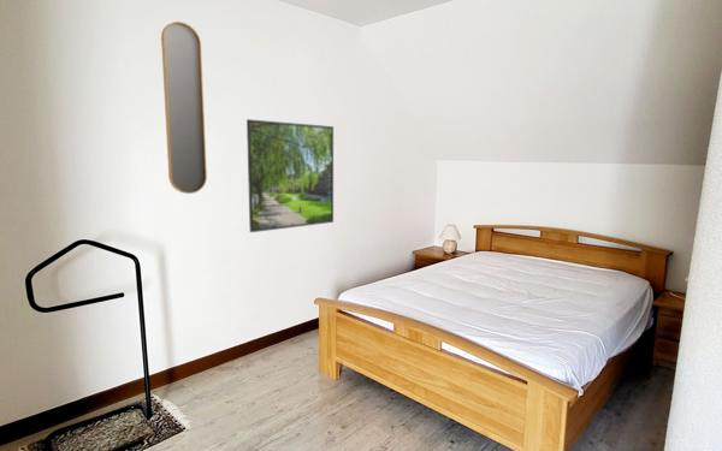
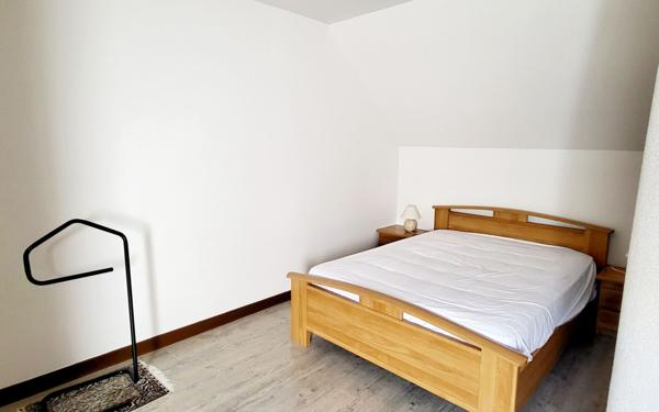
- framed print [245,118,335,233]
- home mirror [160,20,208,195]
